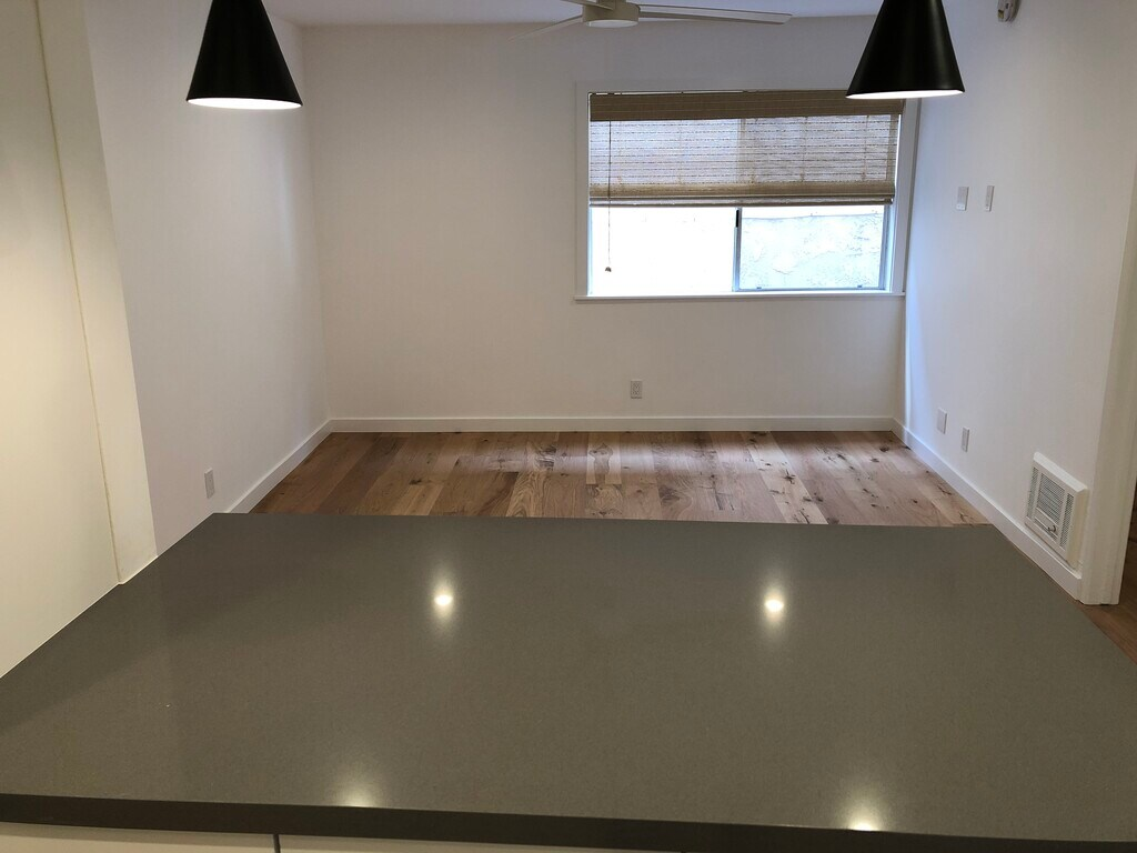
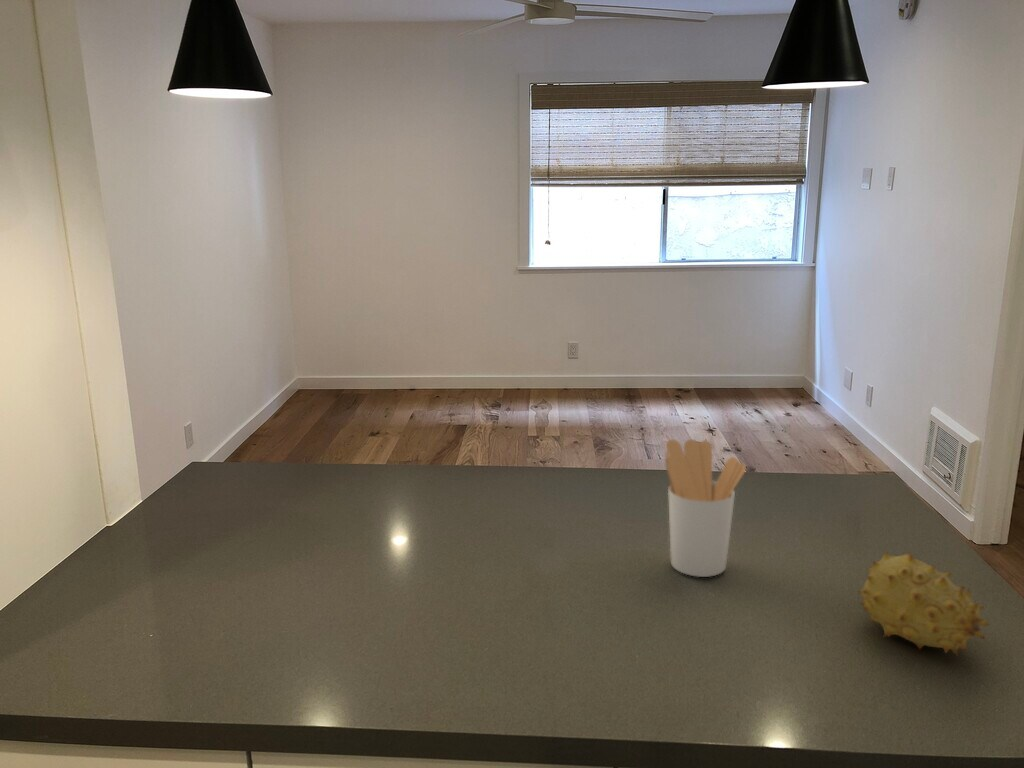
+ utensil holder [664,438,747,578]
+ fruit [857,551,991,657]
